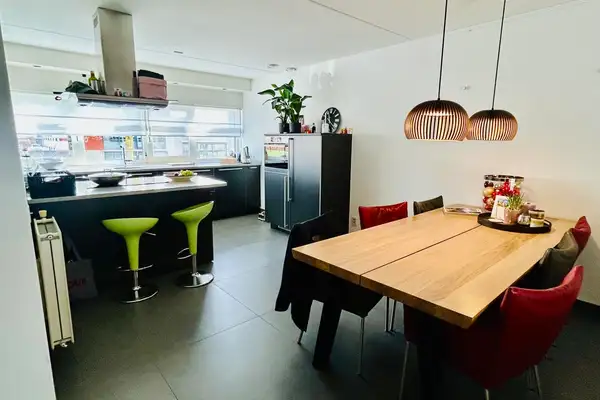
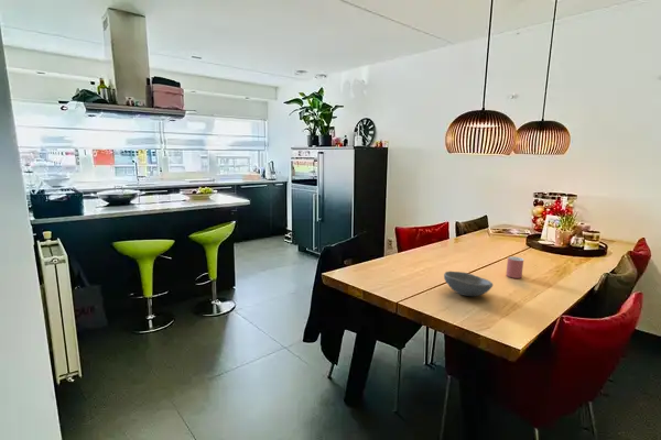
+ bowl [443,271,494,297]
+ mug [505,255,524,279]
